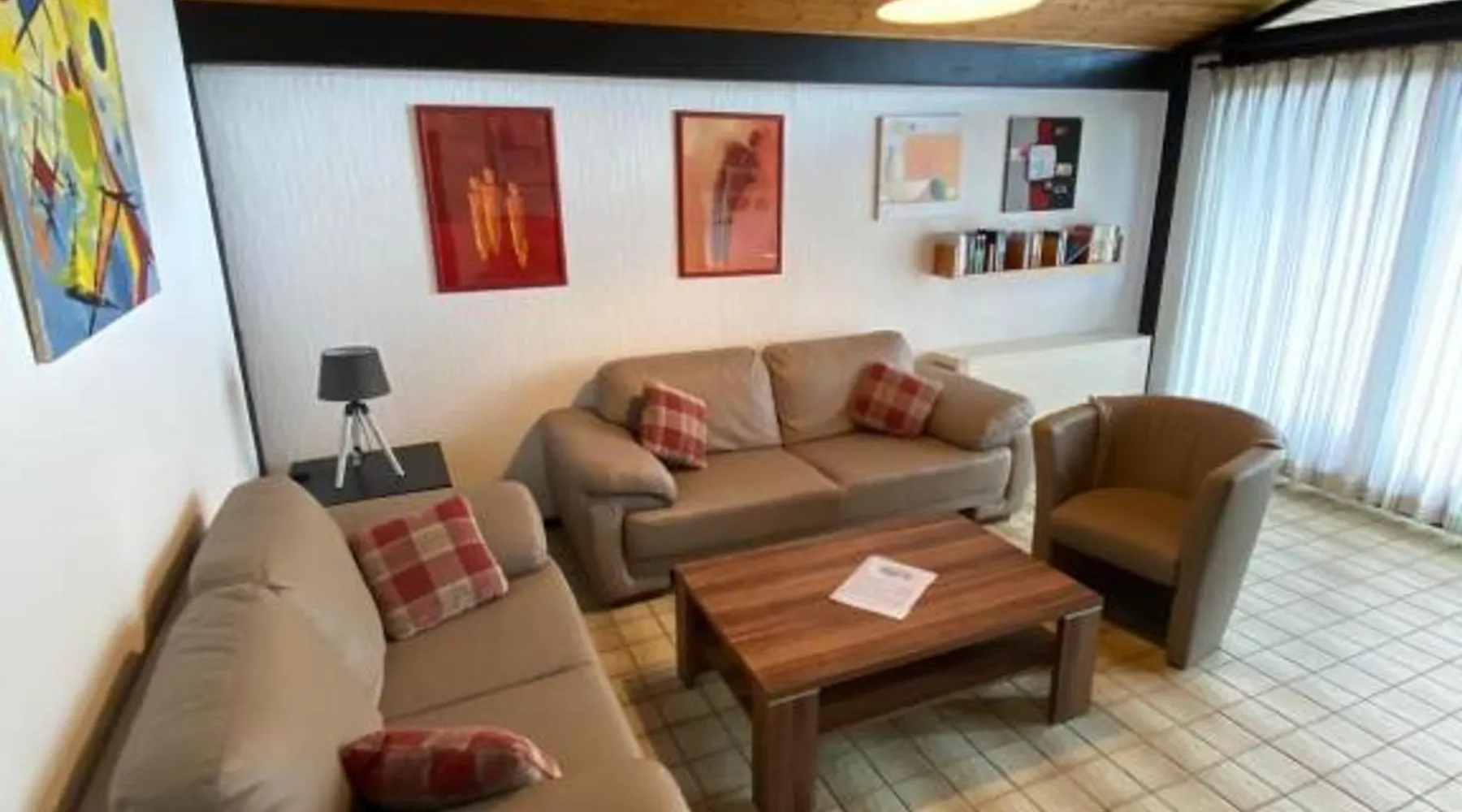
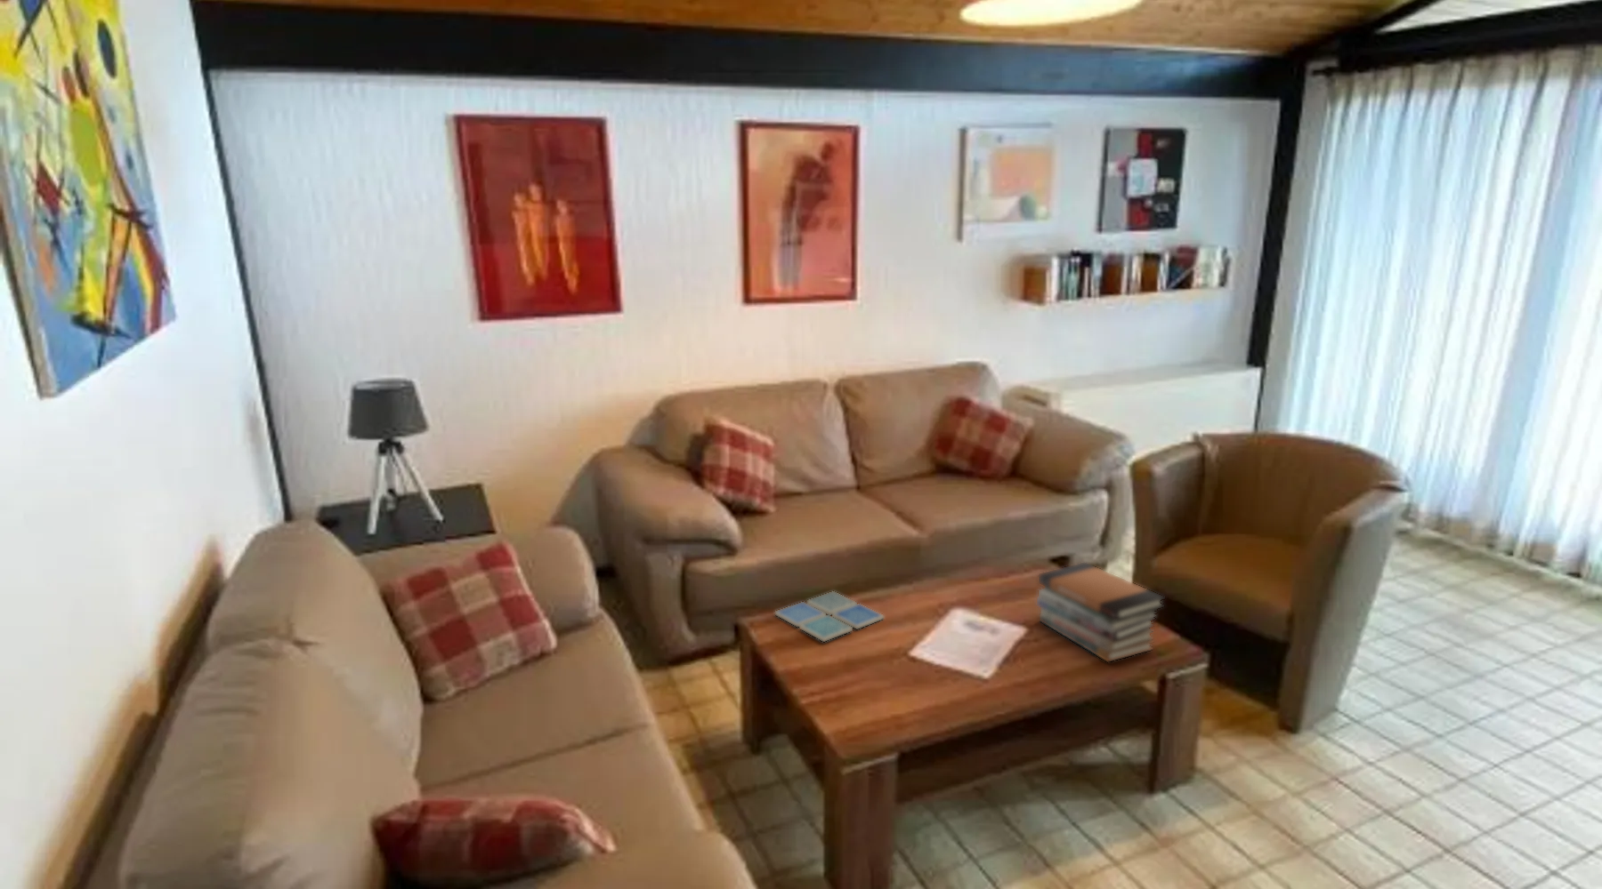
+ drink coaster [775,590,884,643]
+ book stack [1035,562,1166,663]
